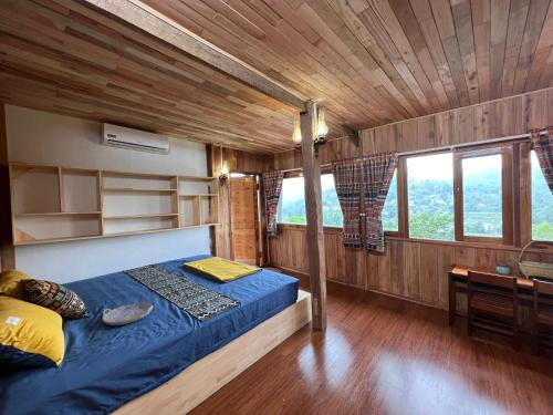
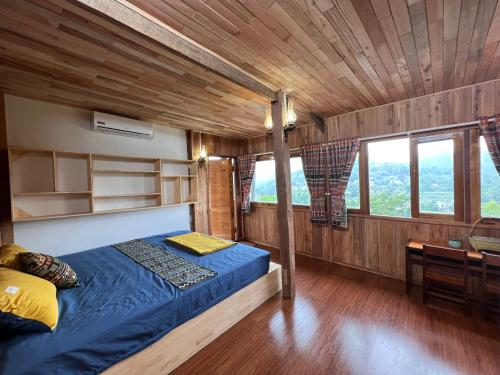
- serving tray [101,302,154,326]
